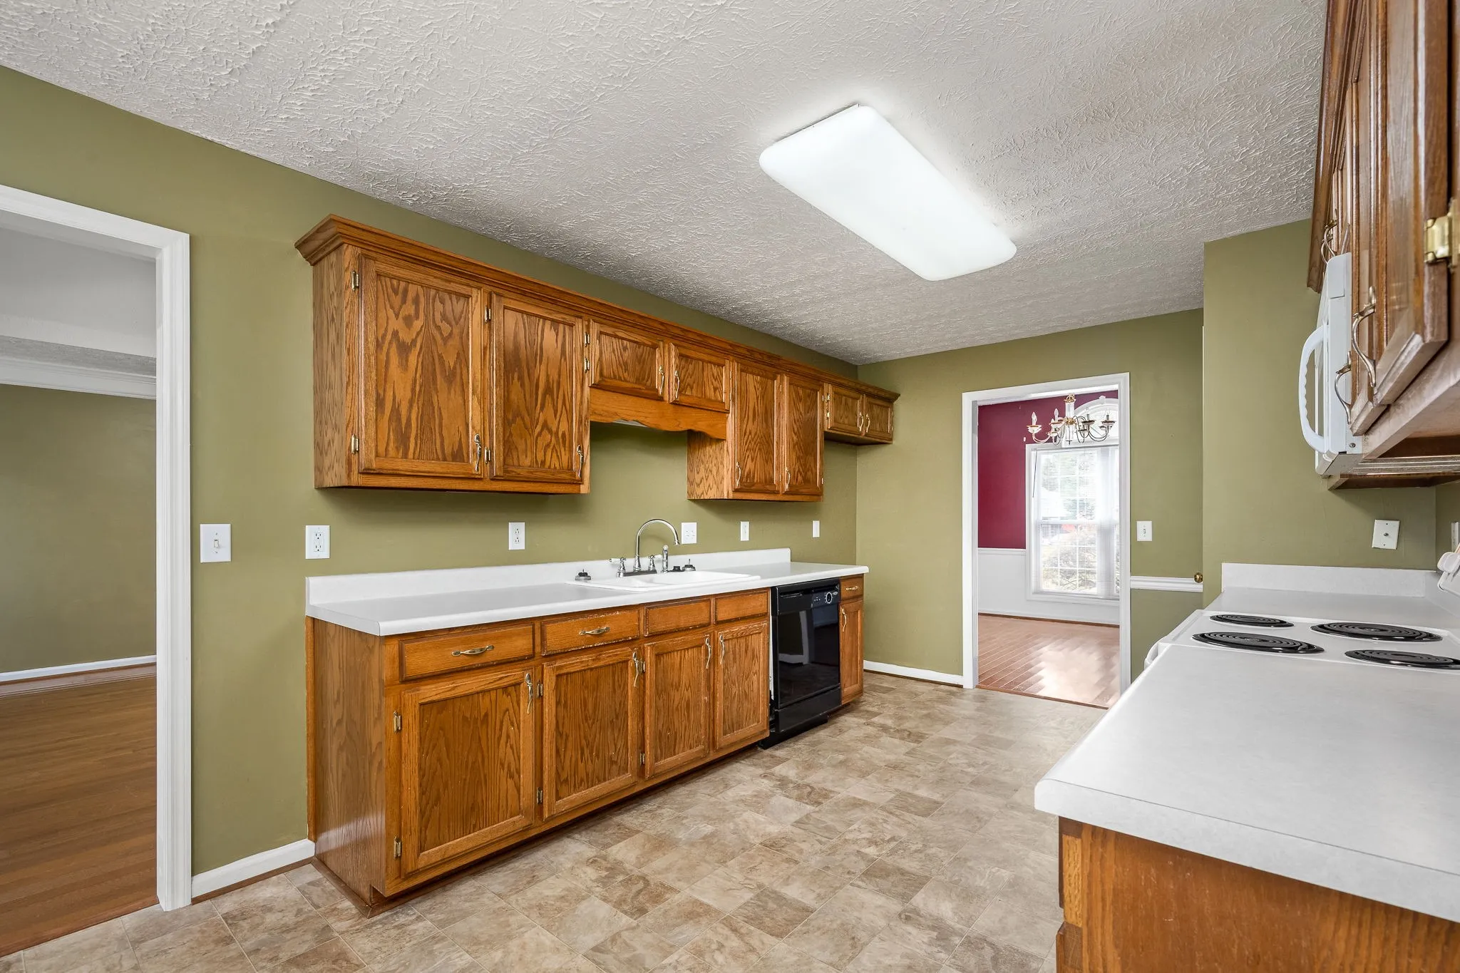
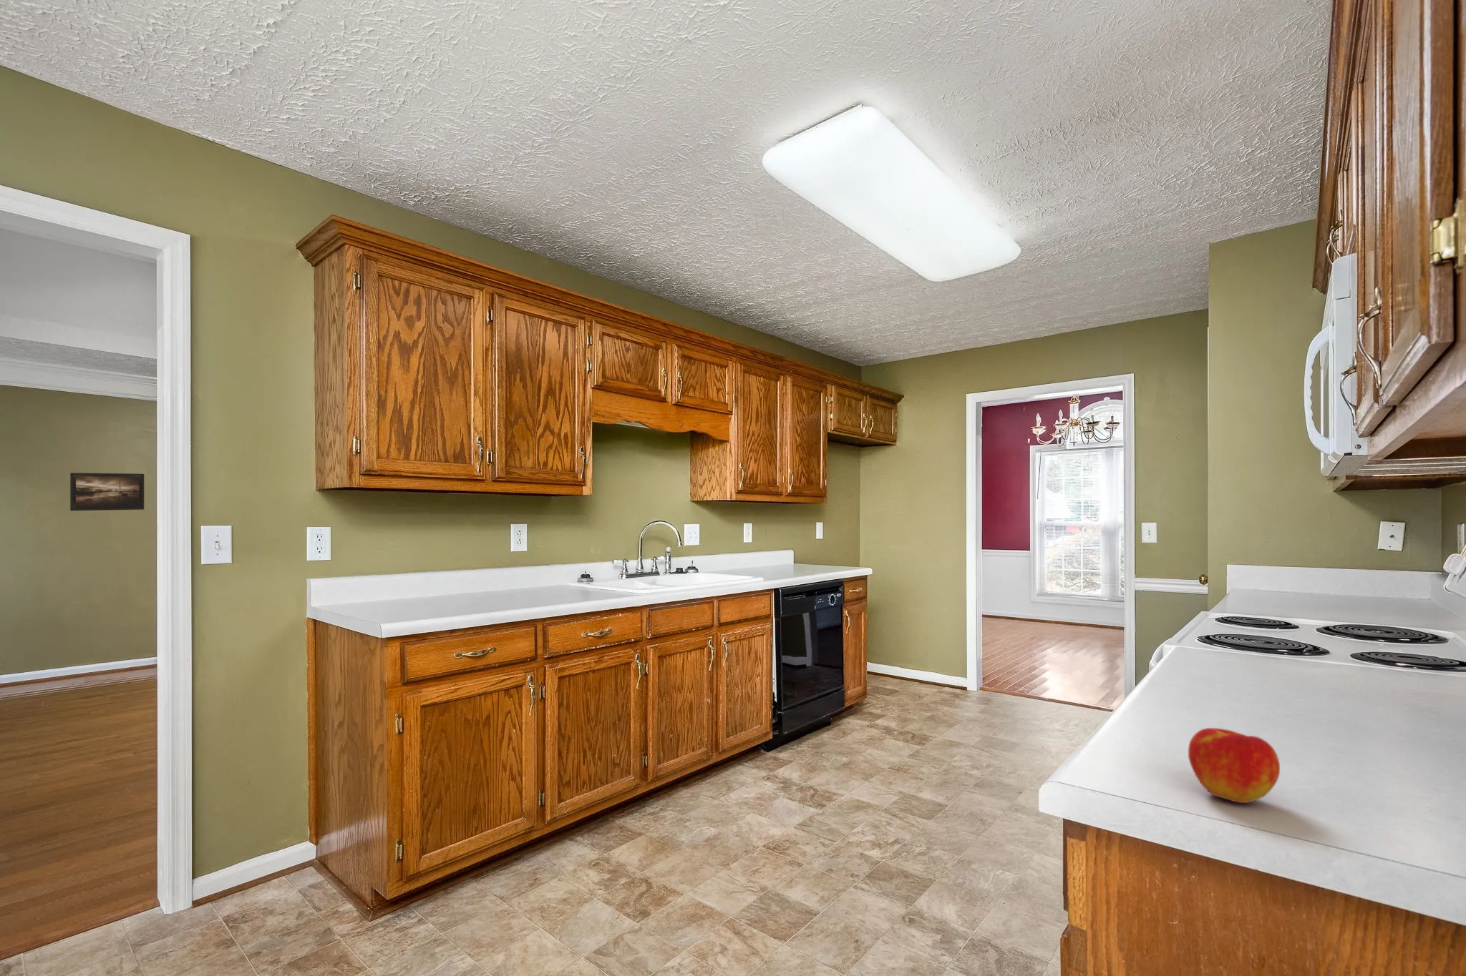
+ apple [1188,728,1281,804]
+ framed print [70,472,145,511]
